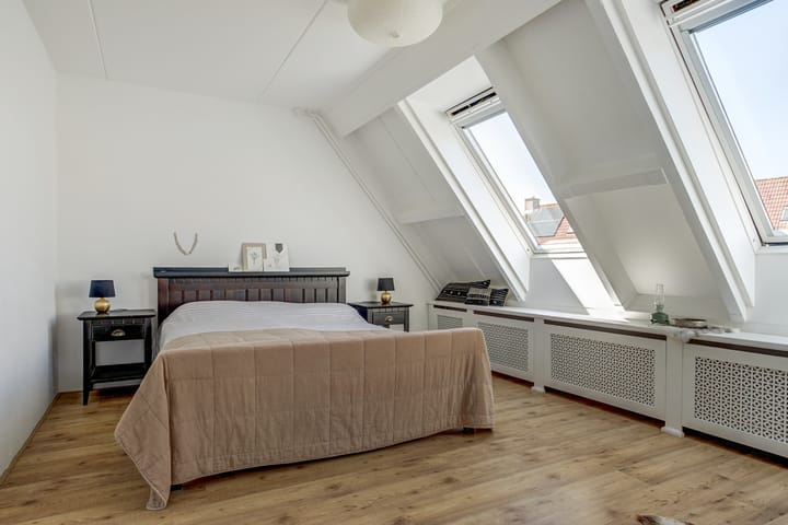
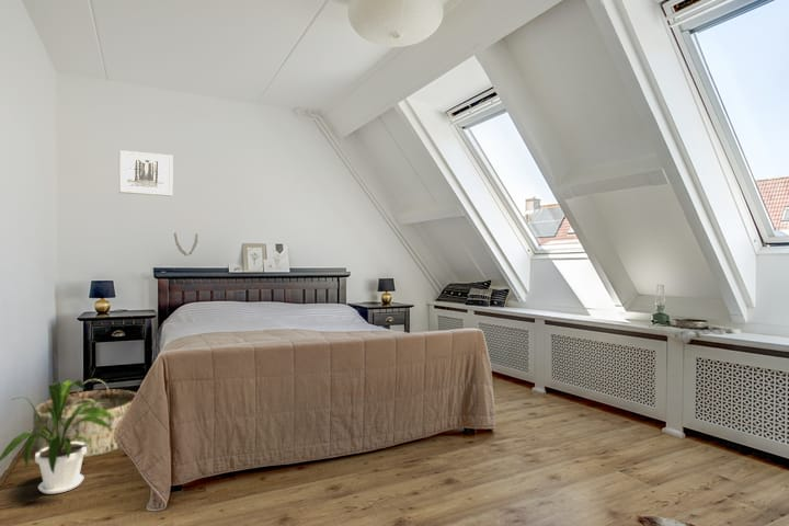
+ wall art [118,149,174,197]
+ house plant [0,378,112,495]
+ basket [33,378,137,459]
